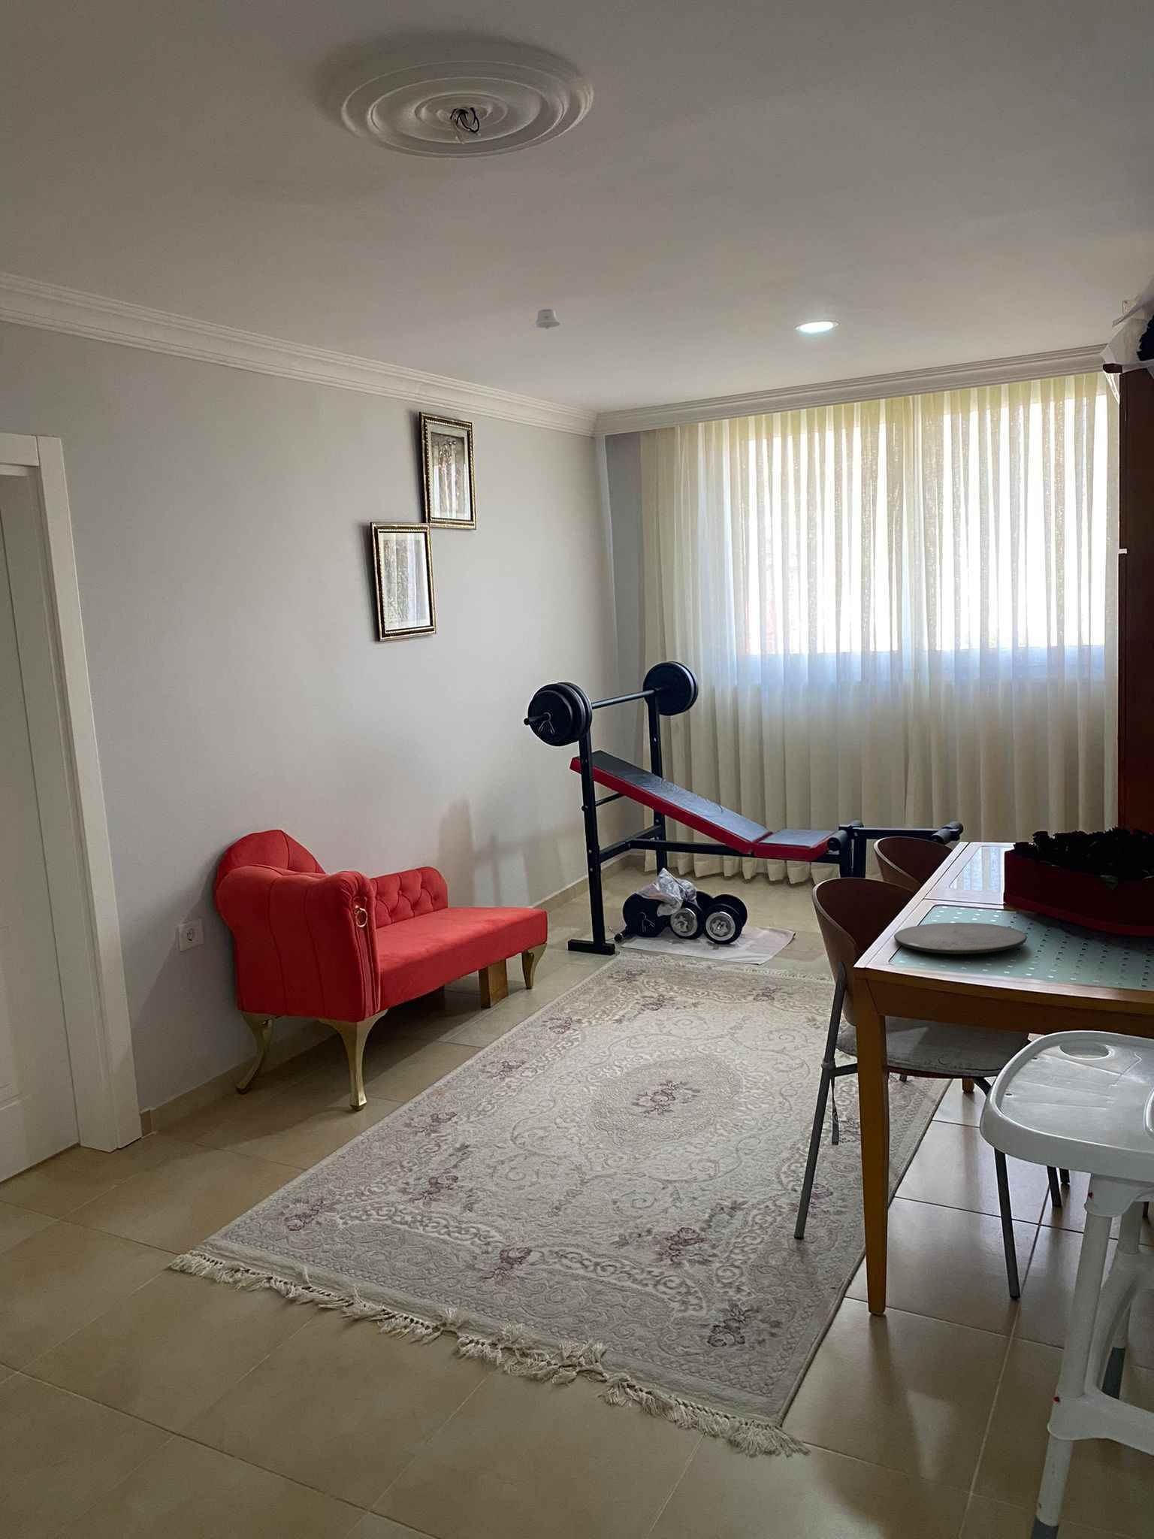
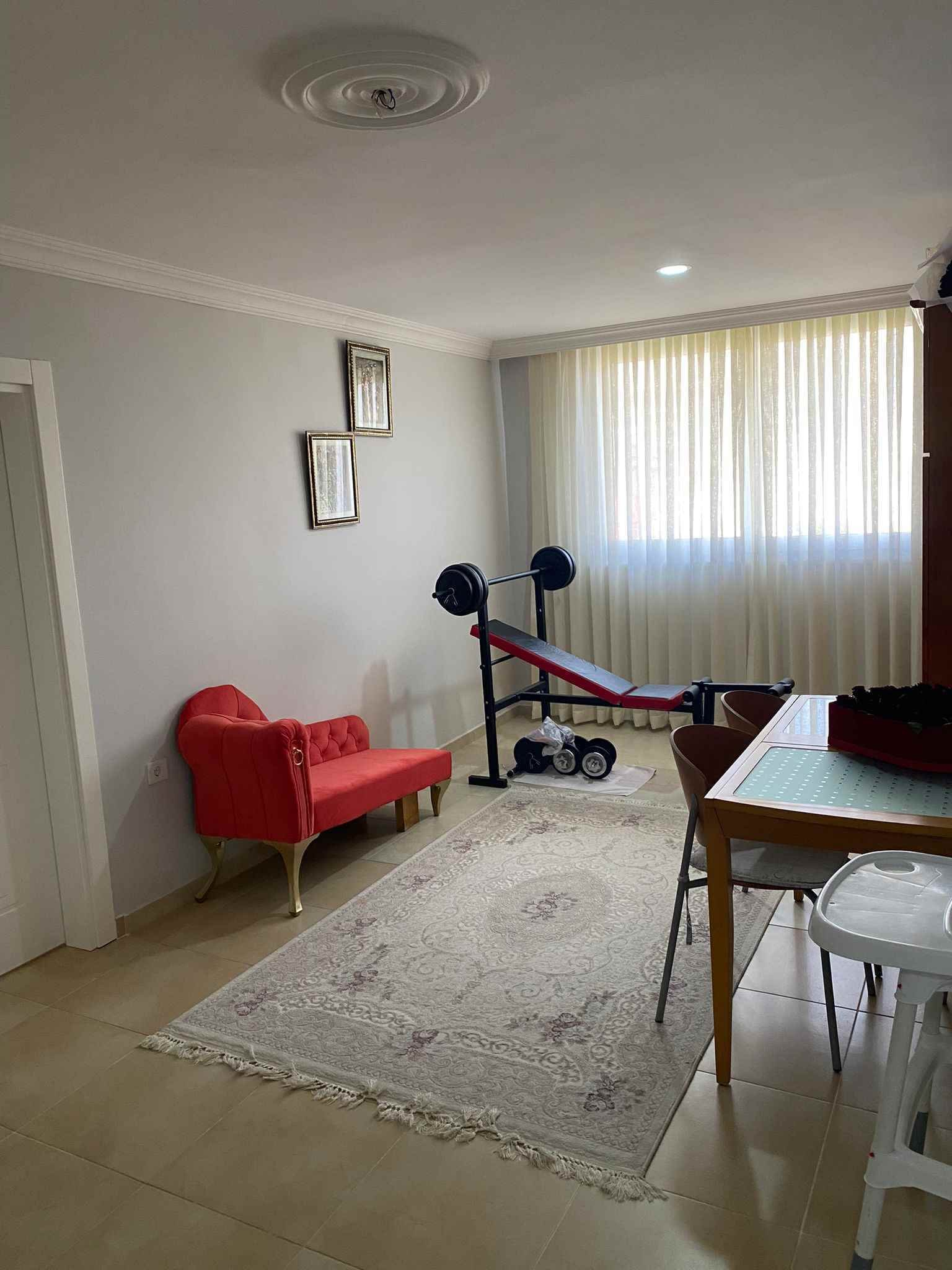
- plate [893,922,1028,955]
- recessed light [532,308,562,330]
